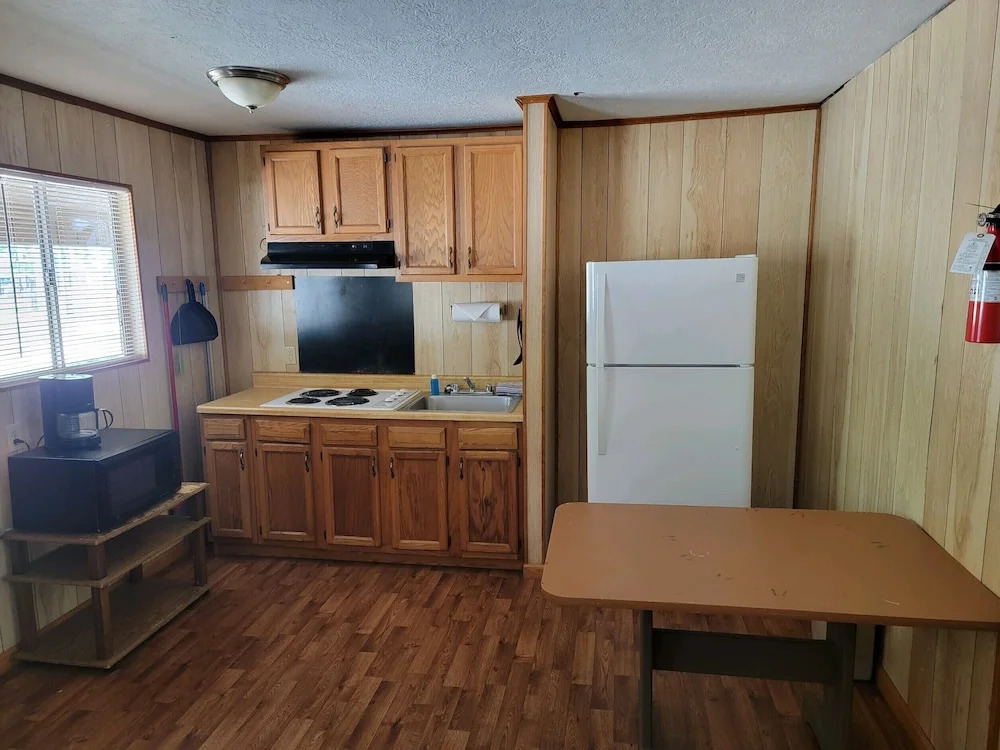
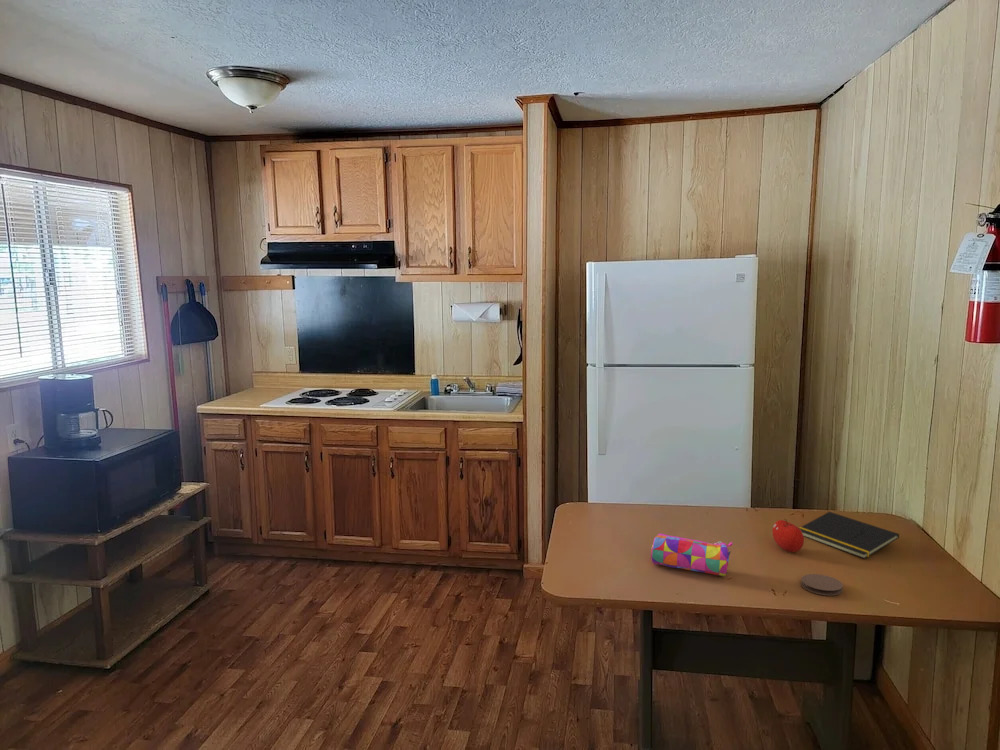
+ notepad [798,511,900,560]
+ coaster [800,573,844,597]
+ pencil case [650,533,733,577]
+ fruit [772,518,805,553]
